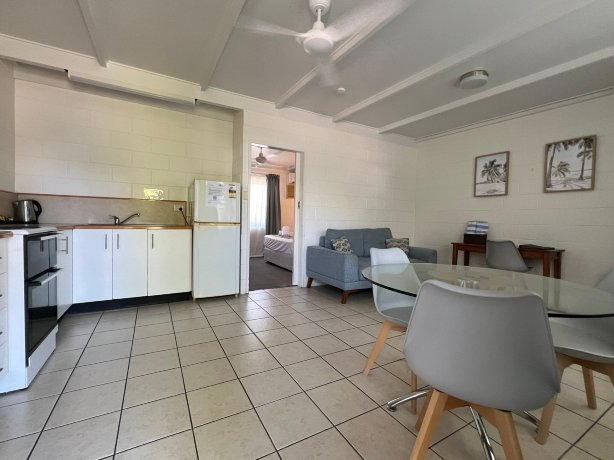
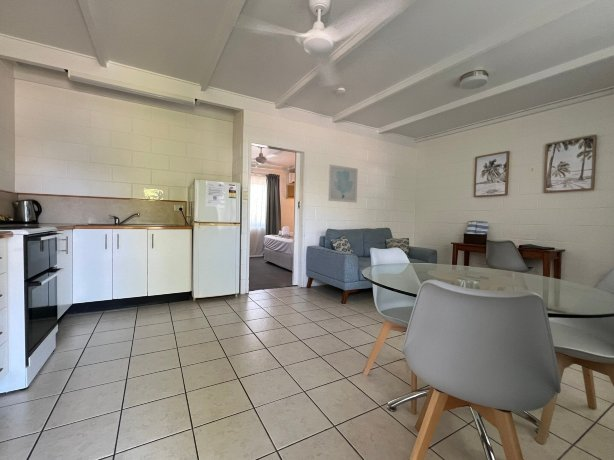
+ wall art [327,164,359,204]
